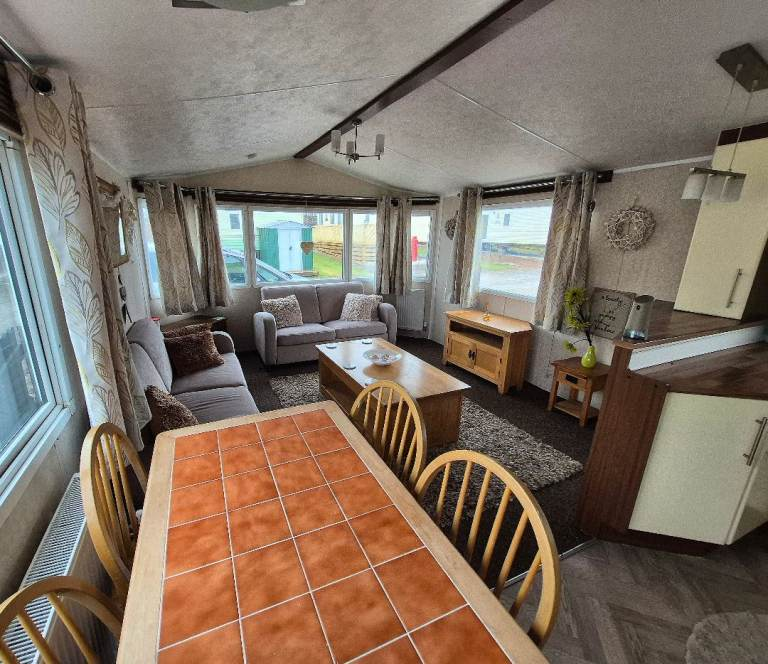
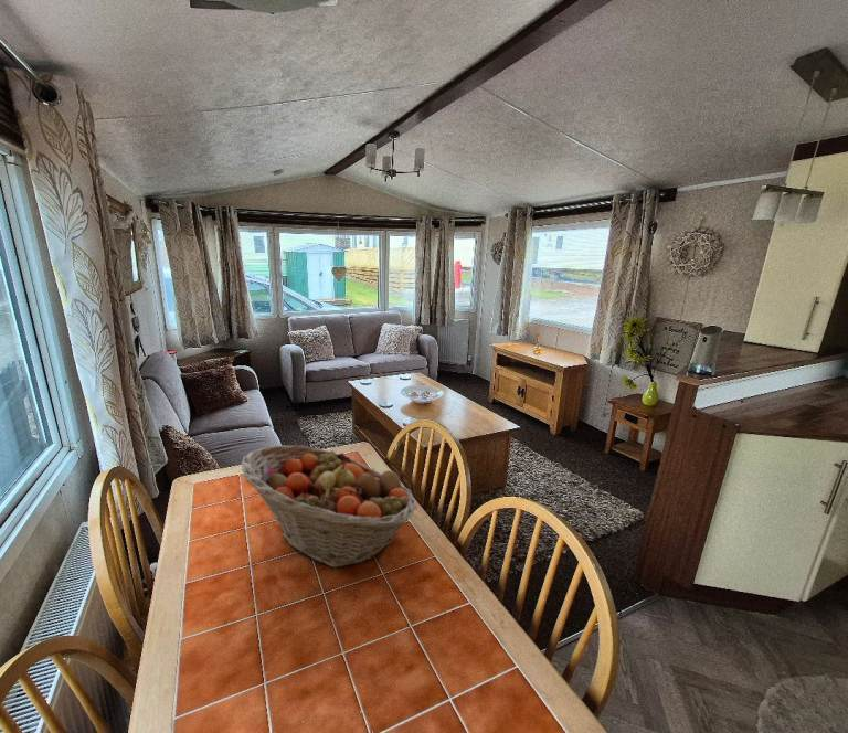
+ fruit basket [241,444,417,569]
